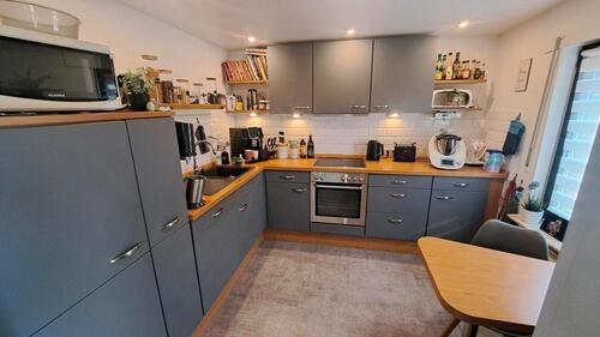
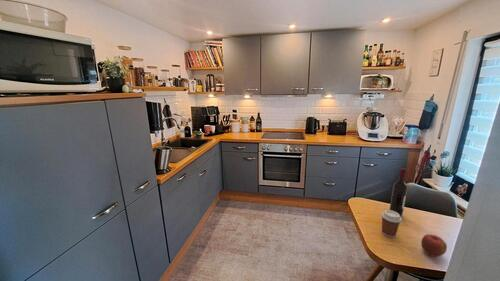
+ coffee cup [380,209,403,238]
+ wine bottle [389,167,408,217]
+ apple [420,233,448,258]
